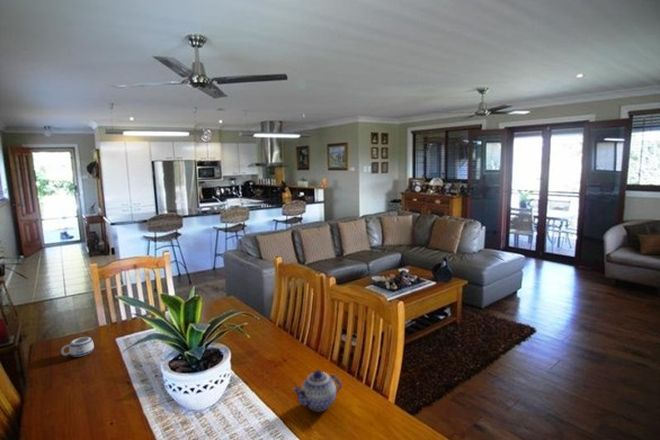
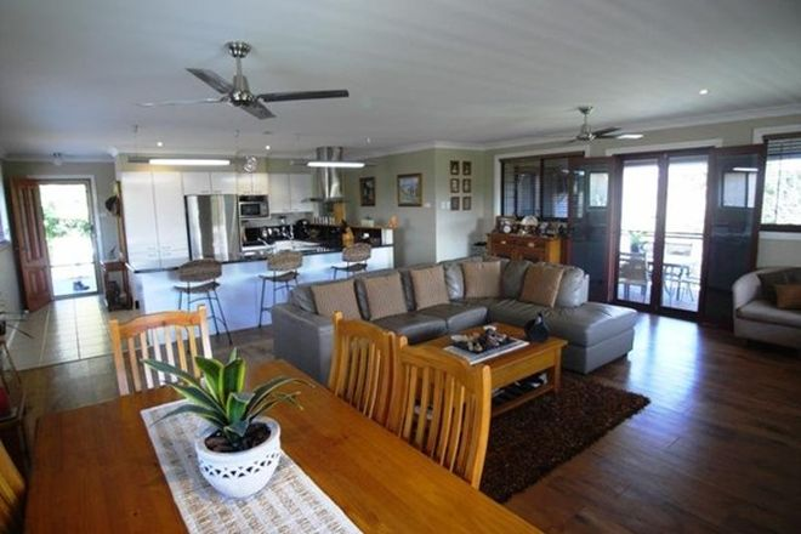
- teapot [291,369,343,412]
- mug [60,336,95,358]
